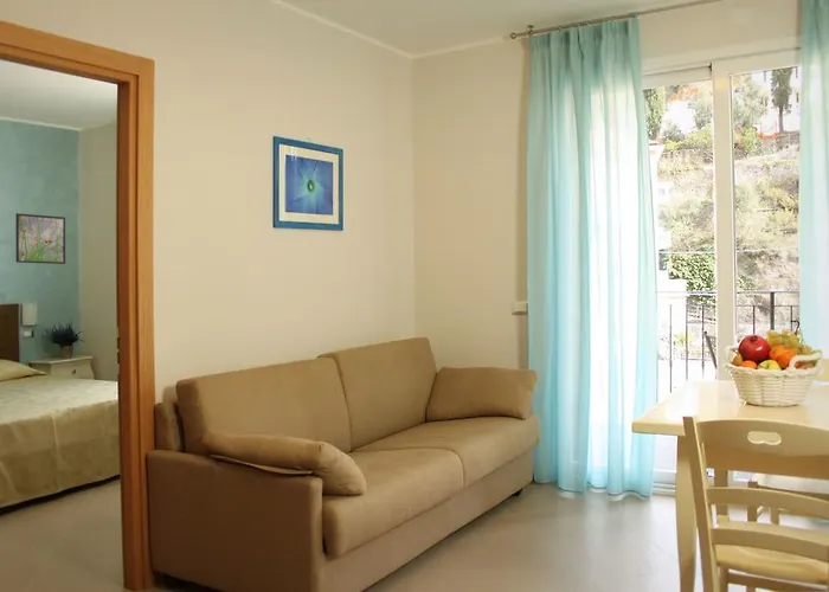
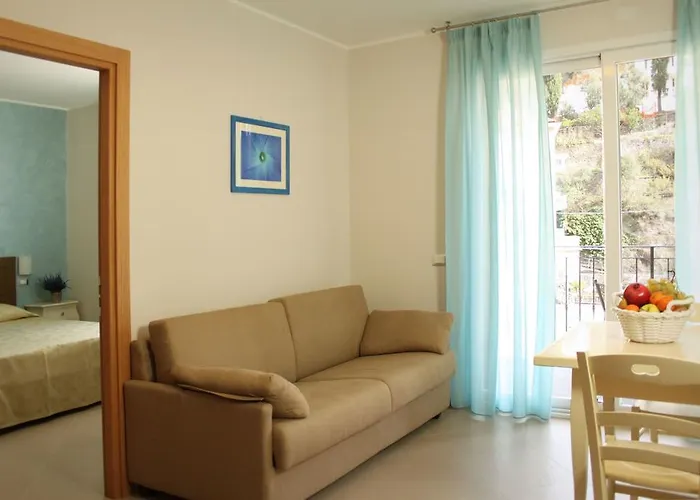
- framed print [14,212,66,265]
